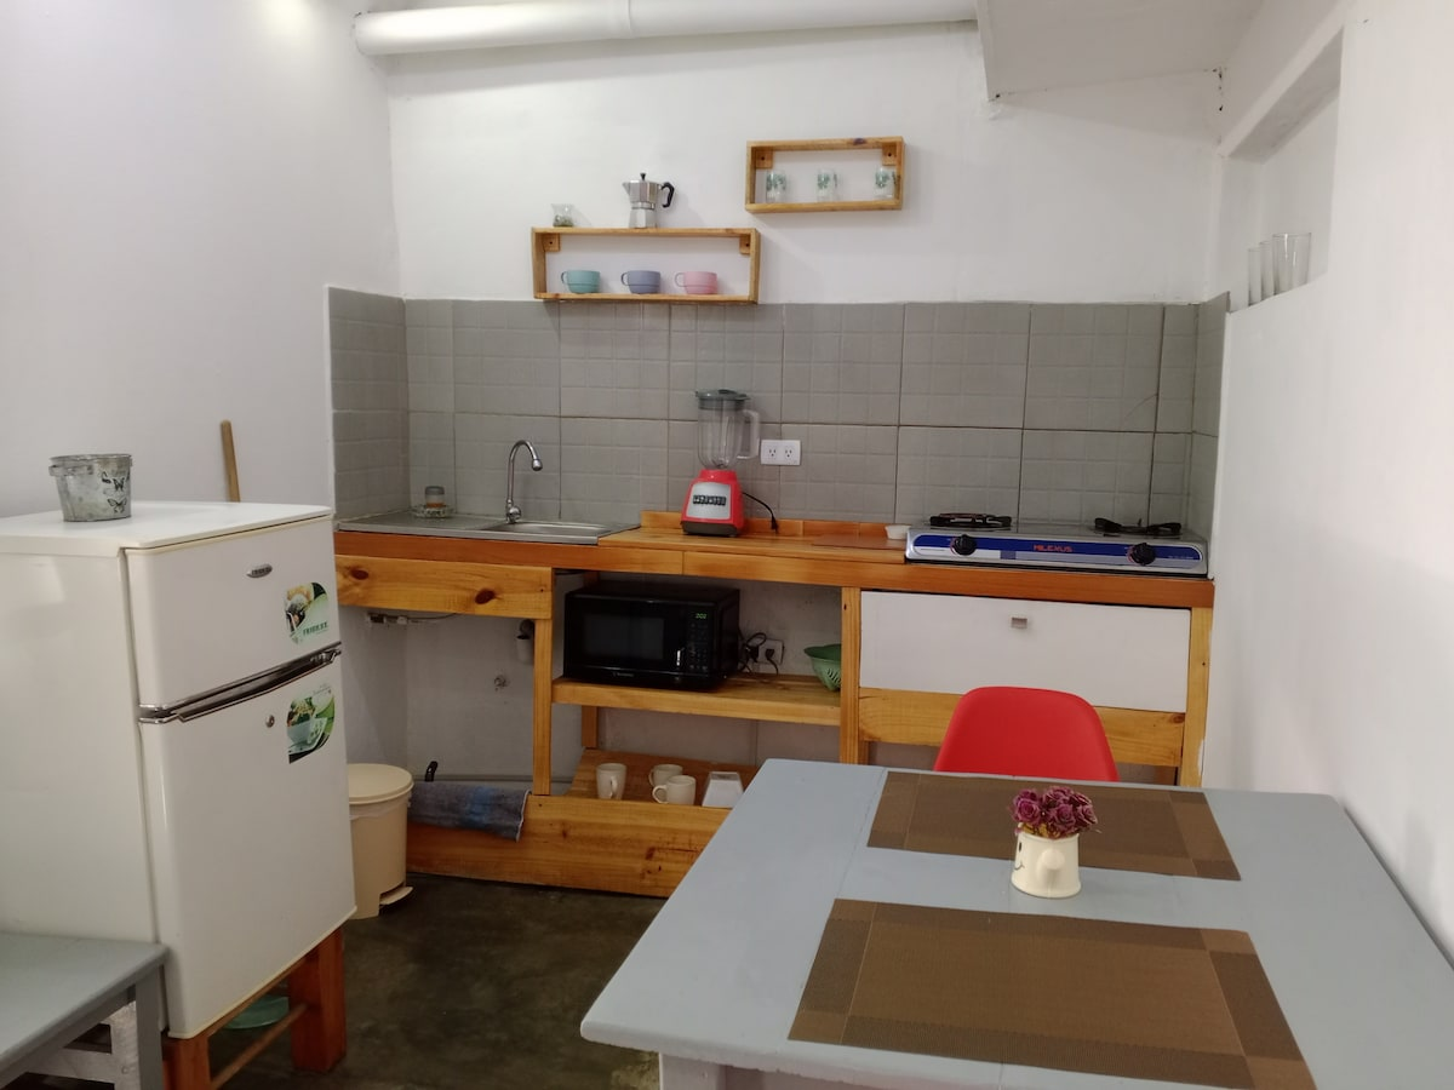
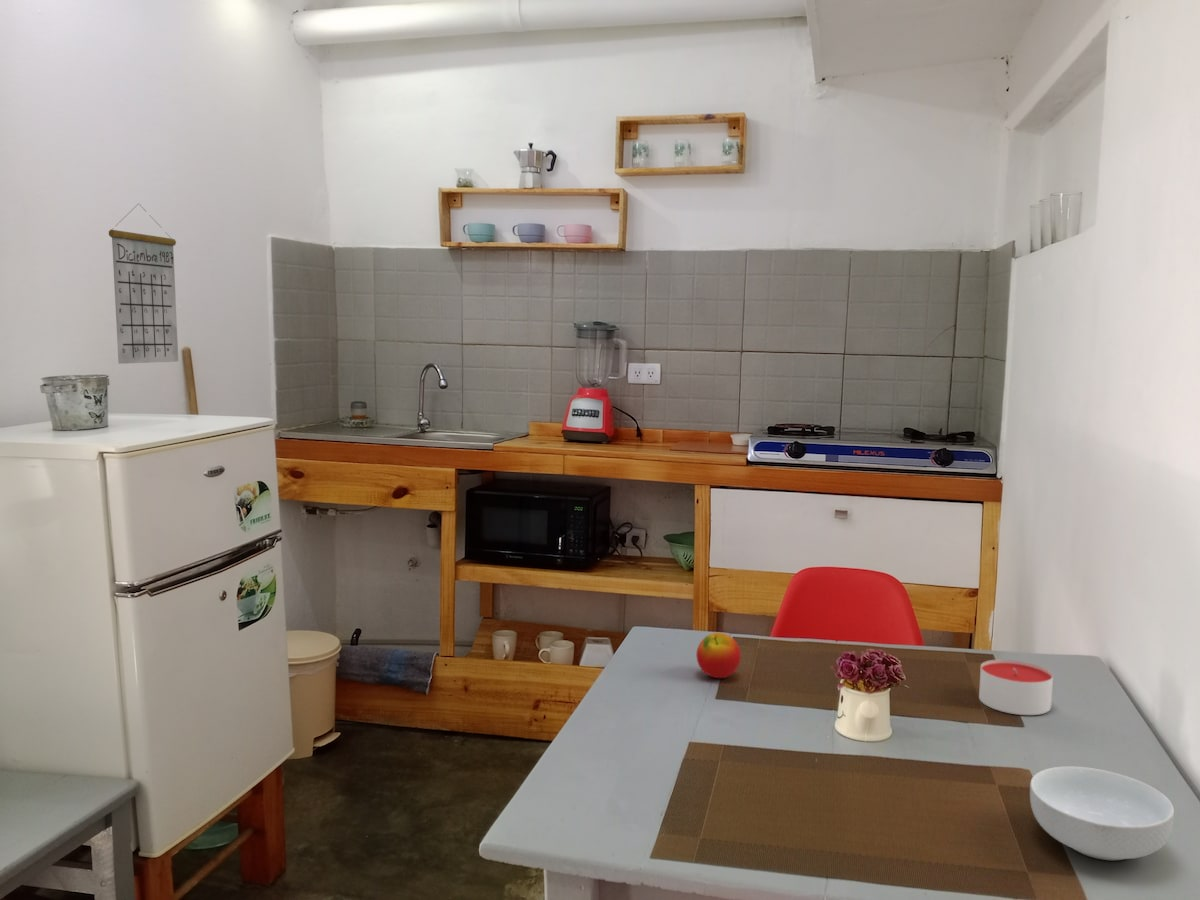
+ candle [978,658,1054,716]
+ calendar [108,202,179,365]
+ cereal bowl [1029,766,1175,861]
+ apple [695,631,742,679]
